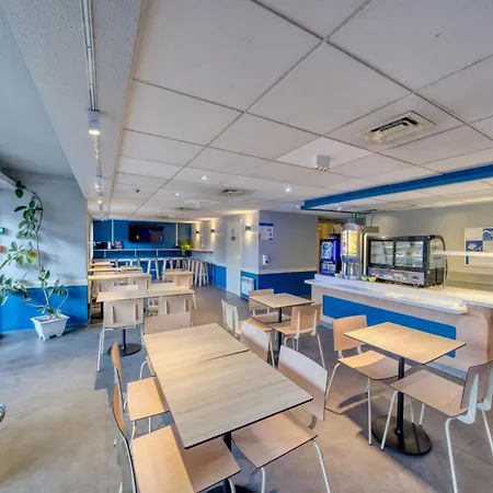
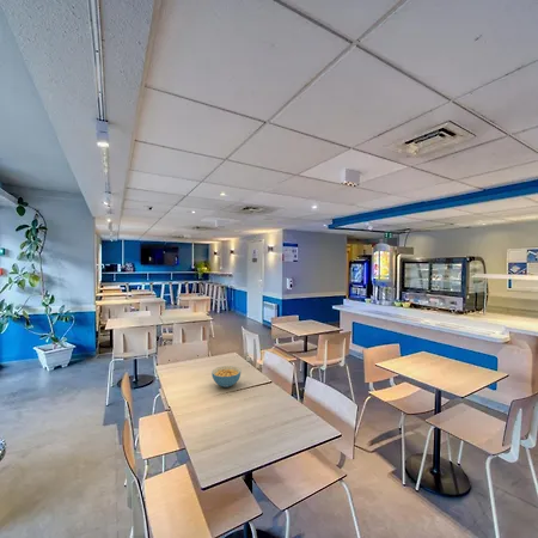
+ cereal bowl [210,365,242,389]
